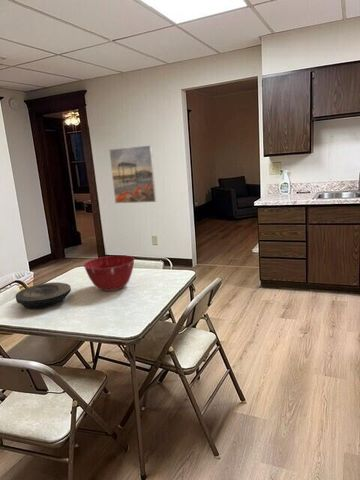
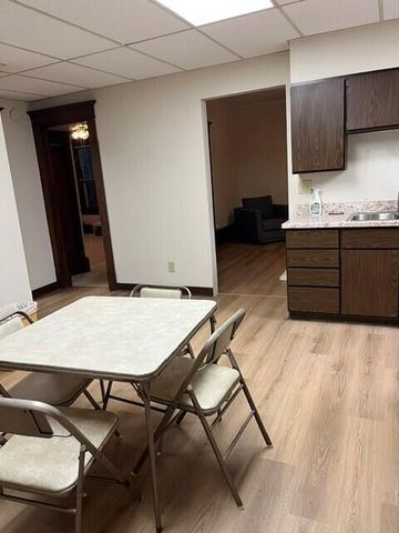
- mixing bowl [83,254,136,292]
- plate [15,281,72,310]
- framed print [108,144,157,204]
